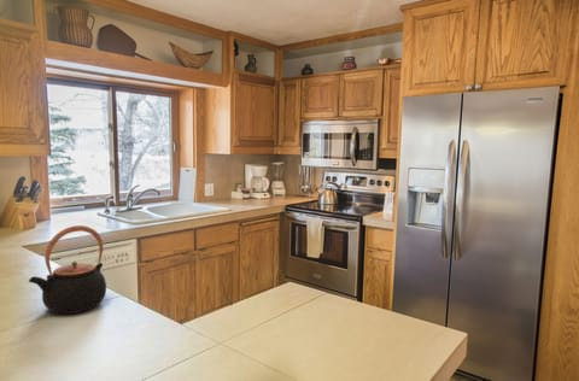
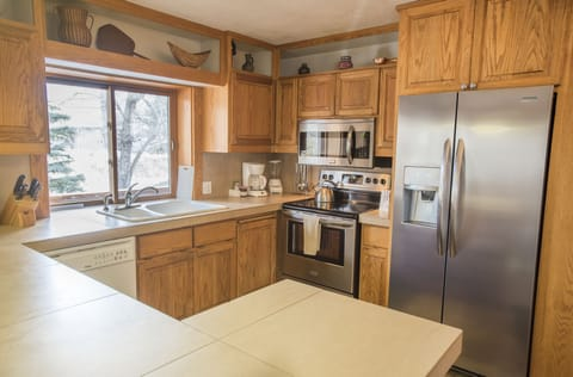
- teapot [28,224,107,315]
